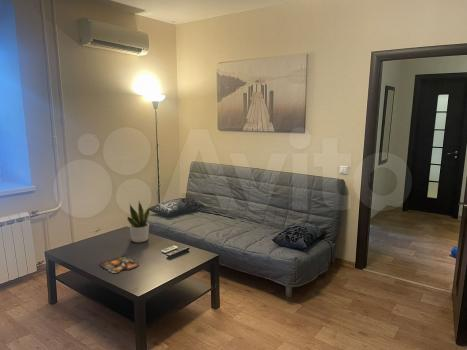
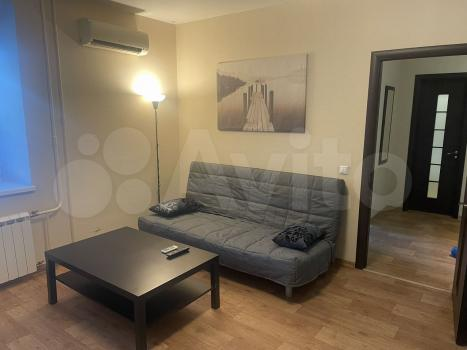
- potted plant [126,201,151,243]
- magazine [99,256,140,274]
